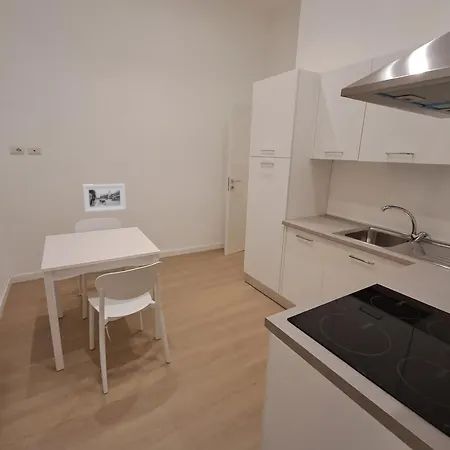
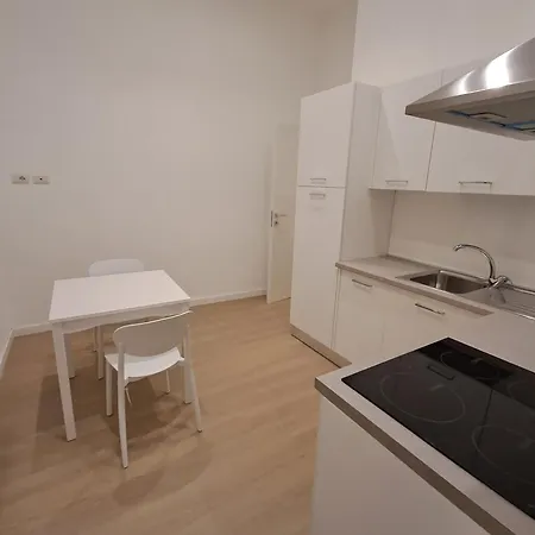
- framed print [82,183,127,213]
